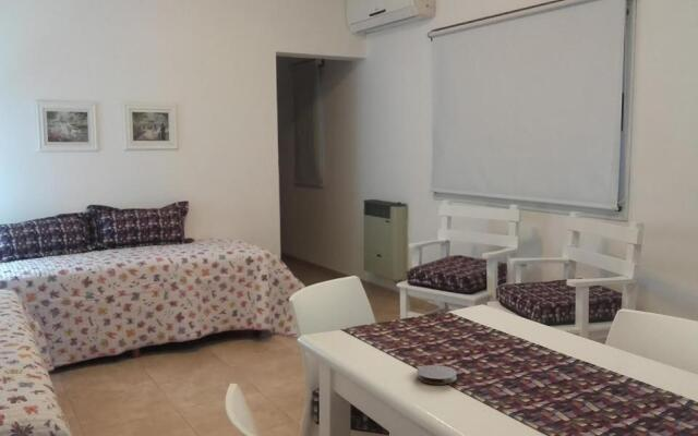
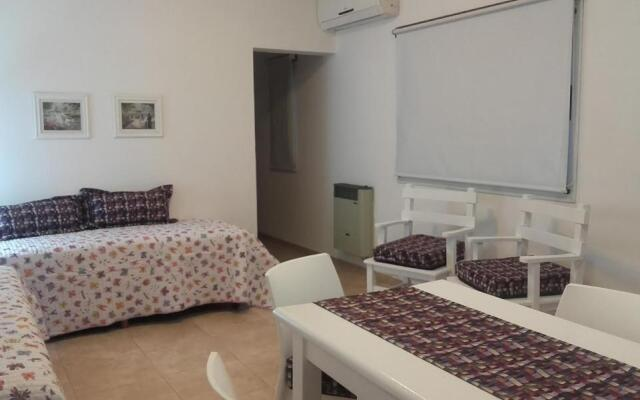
- coaster [417,364,458,386]
